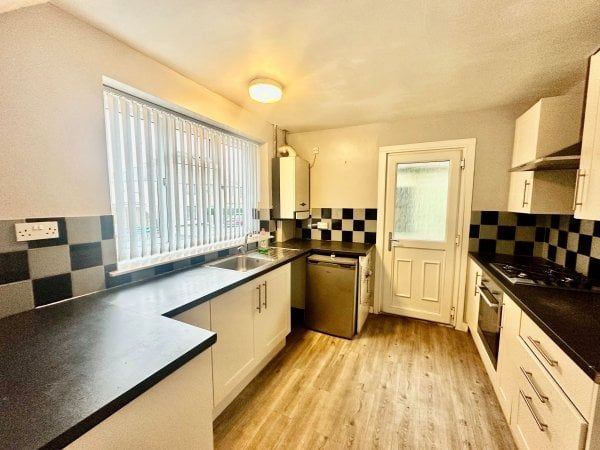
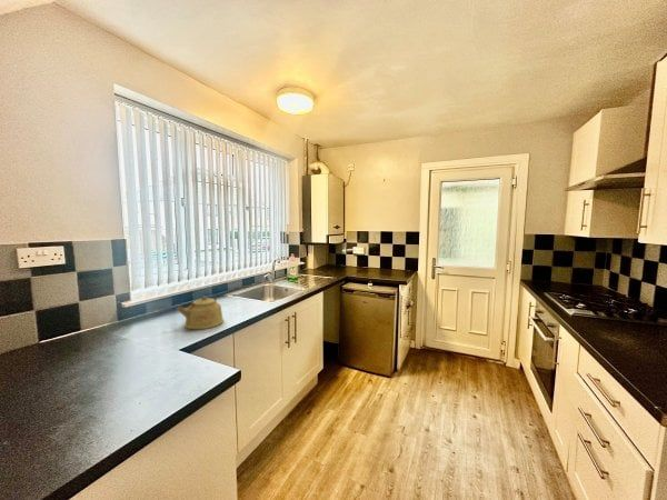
+ kettle [176,294,225,330]
